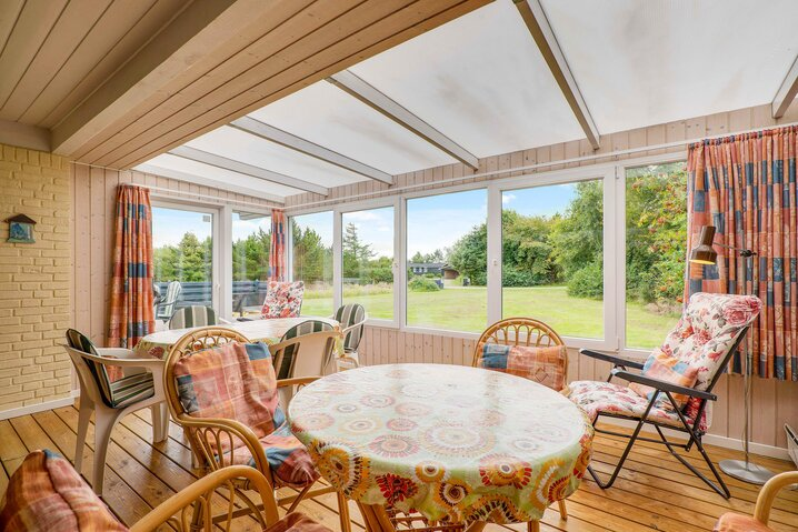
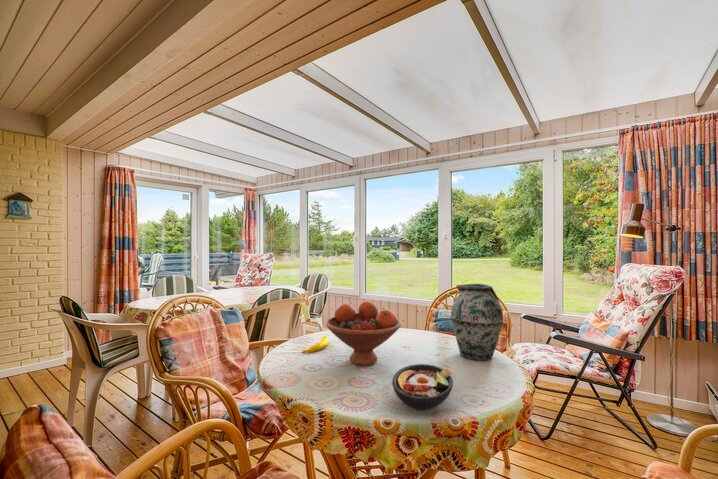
+ vase [450,283,504,362]
+ fruit bowl [325,301,402,366]
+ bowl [391,363,454,411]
+ banana [301,335,330,353]
